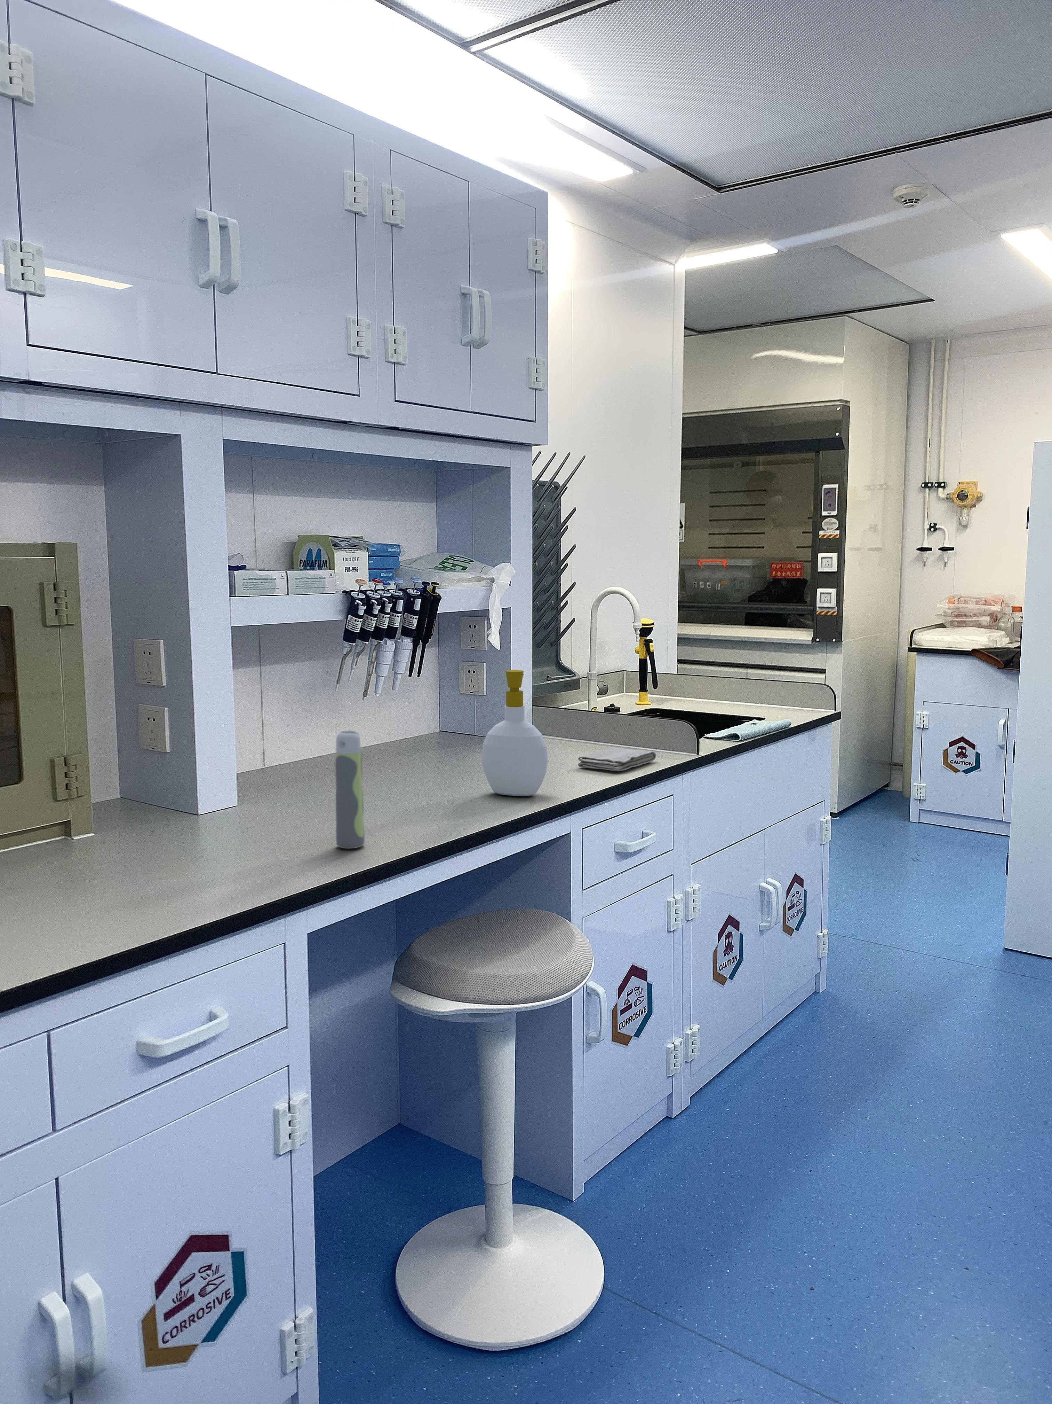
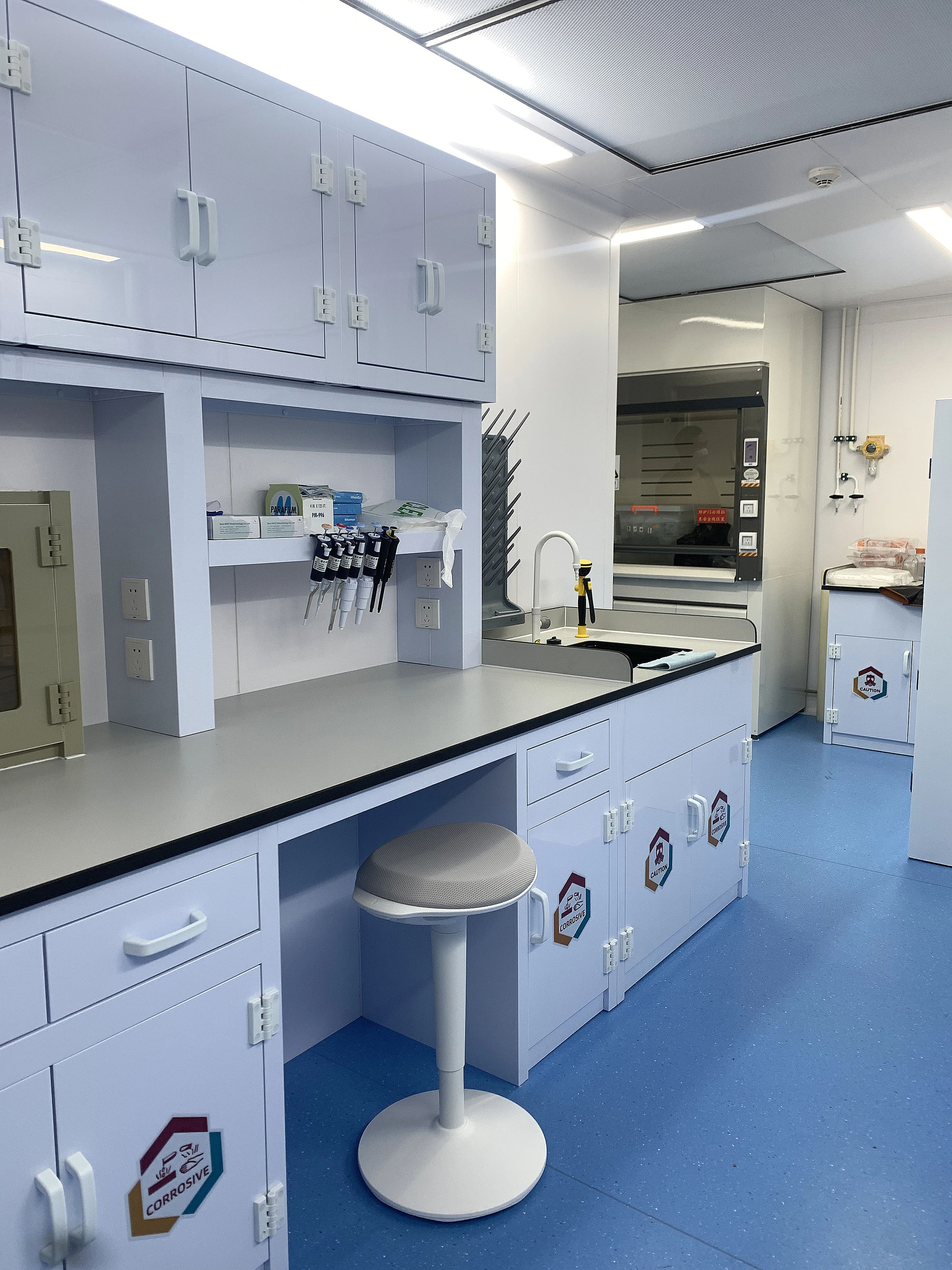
- spray bottle [335,731,365,849]
- washcloth [578,747,656,772]
- soap bottle [482,670,548,797]
